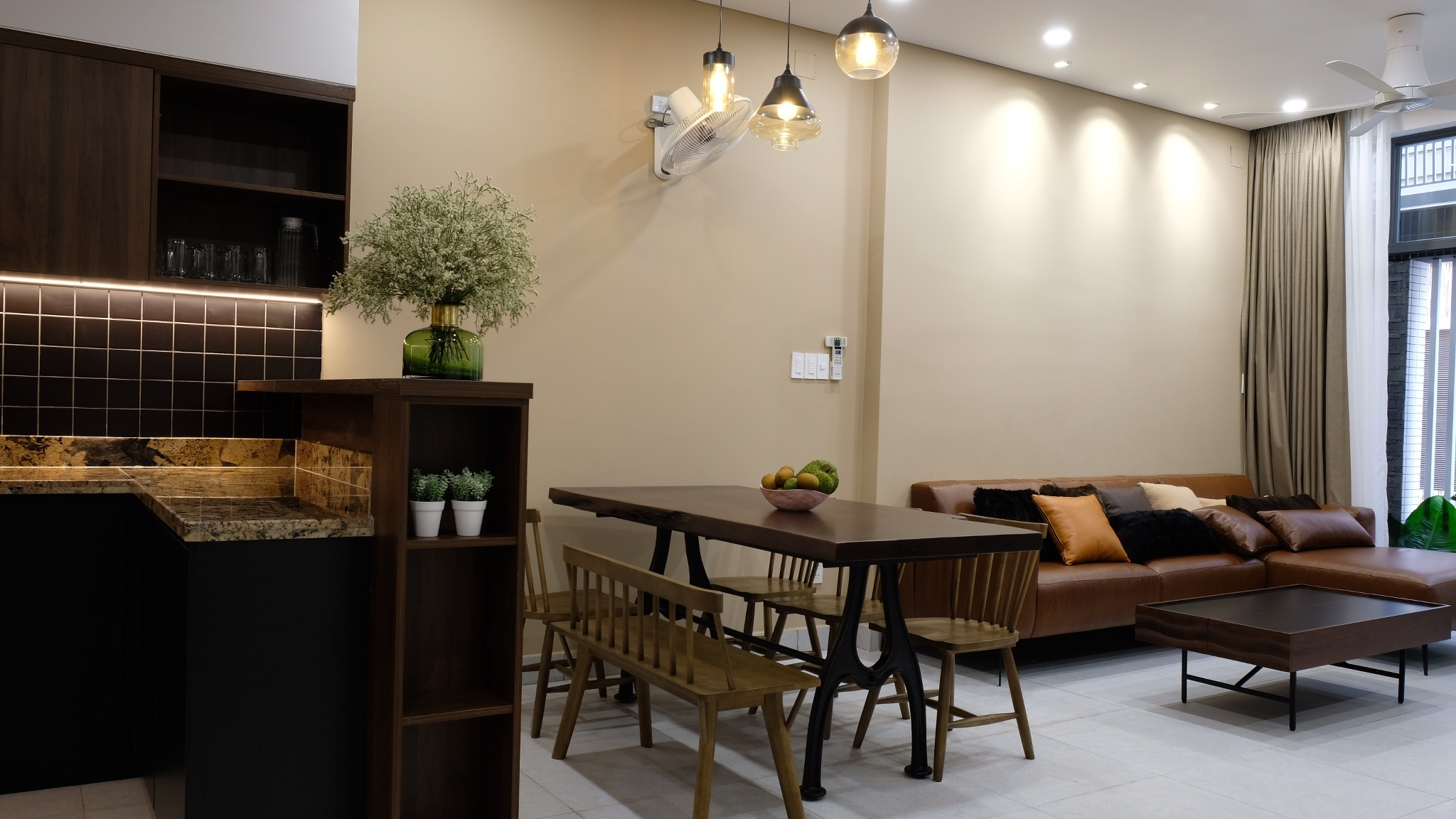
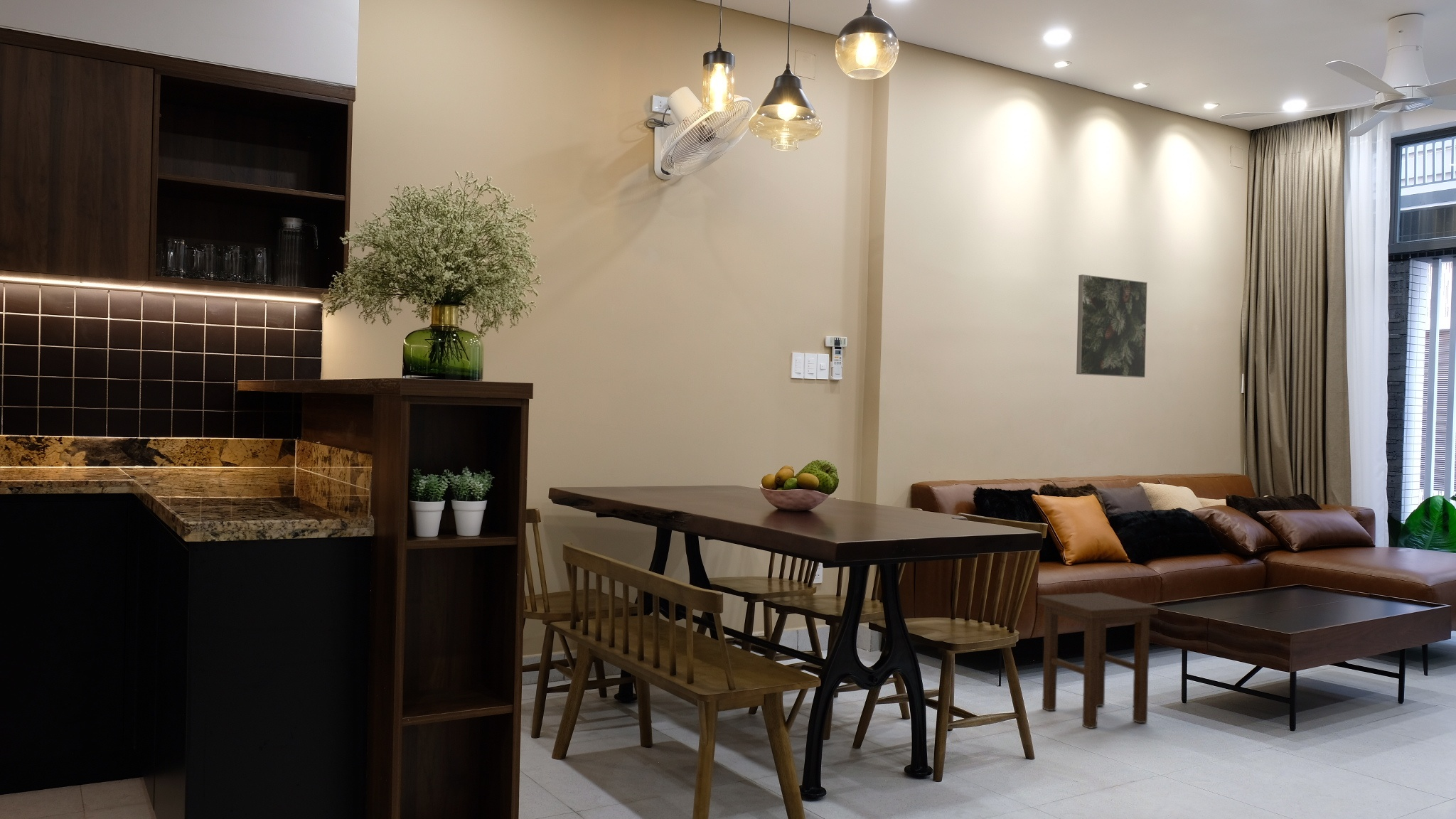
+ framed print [1076,274,1148,378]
+ stool [1037,592,1159,729]
